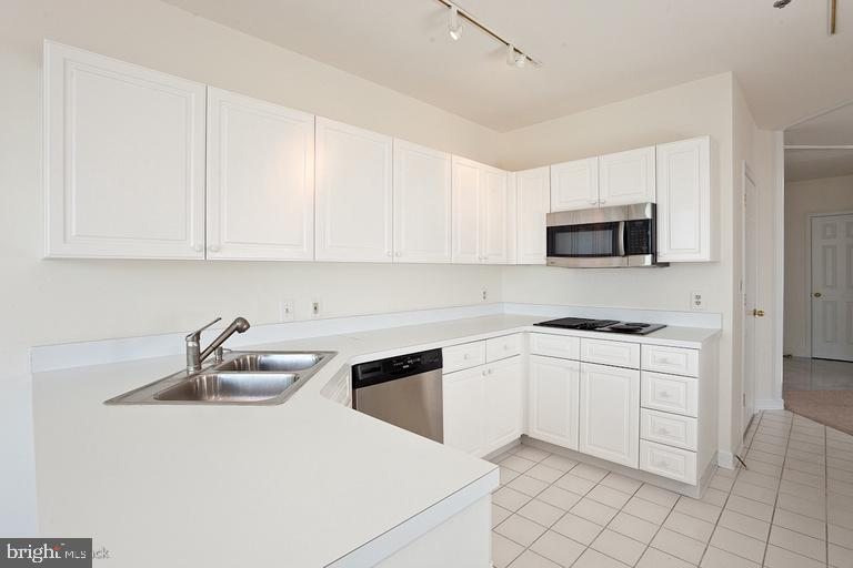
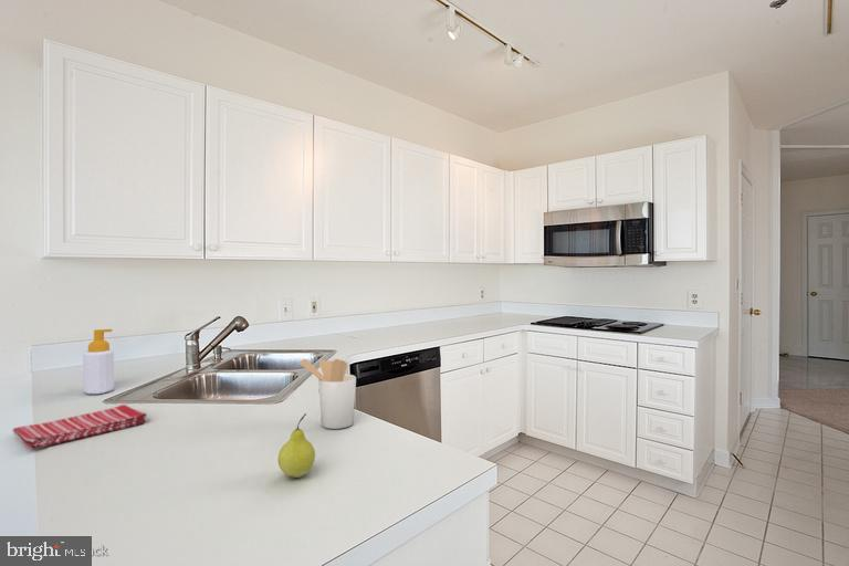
+ fruit [276,412,316,479]
+ dish towel [11,403,148,450]
+ utensil holder [298,358,357,430]
+ soap bottle [82,328,115,395]
